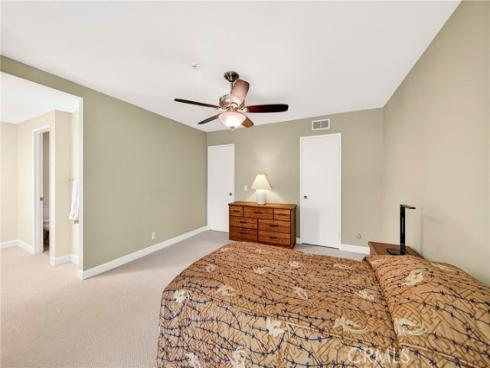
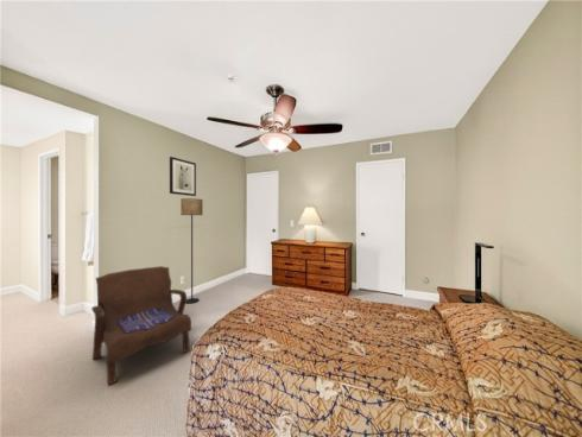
+ armchair [90,265,192,386]
+ wall art [169,156,197,197]
+ floor lamp [179,197,204,304]
